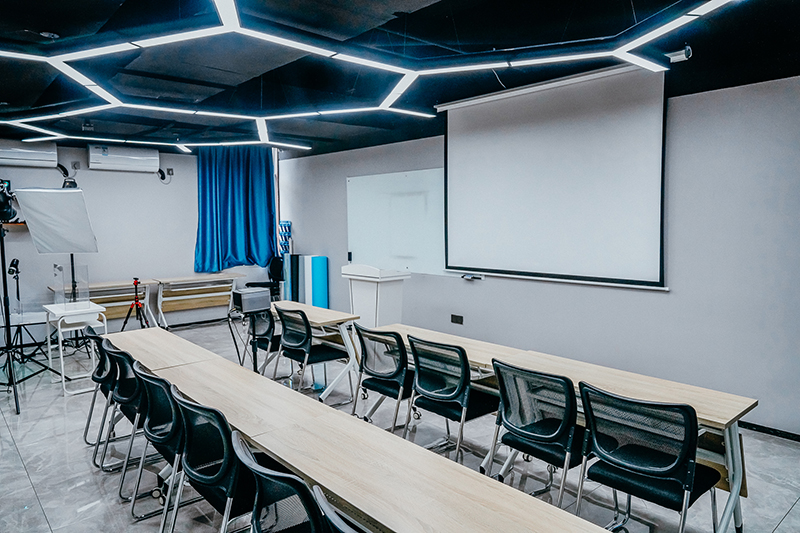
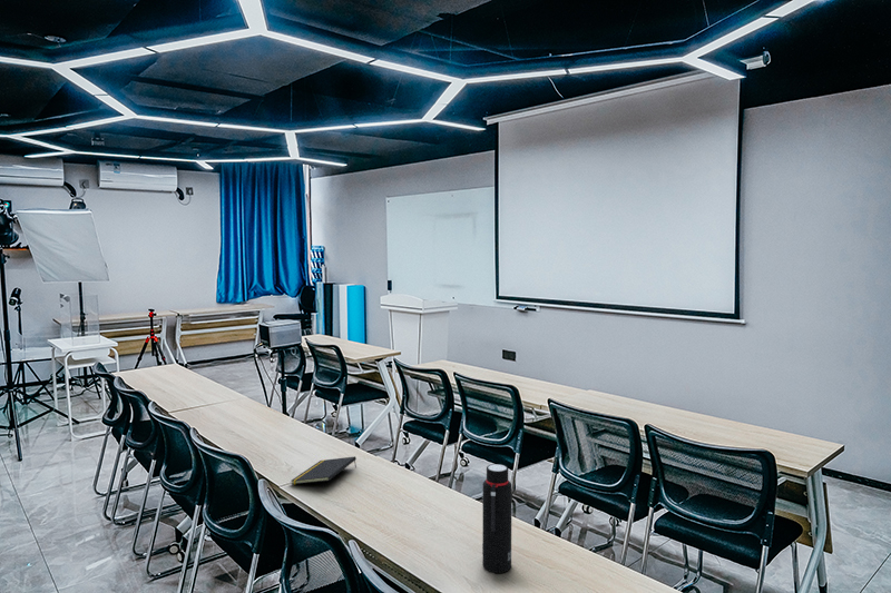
+ notepad [290,455,358,485]
+ water bottle [481,463,512,574]
